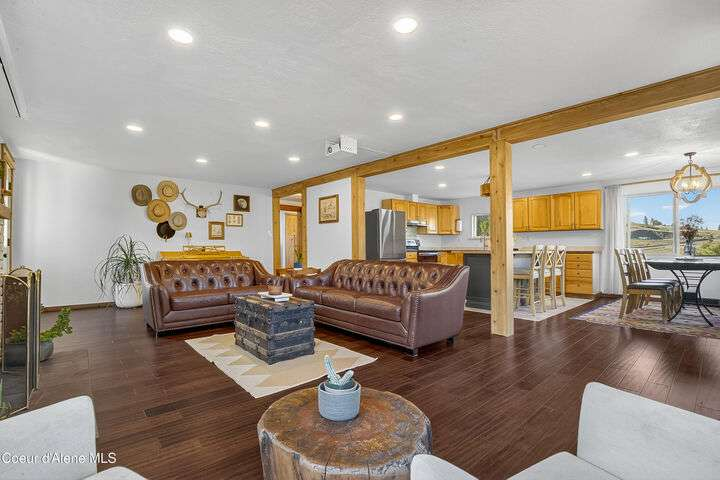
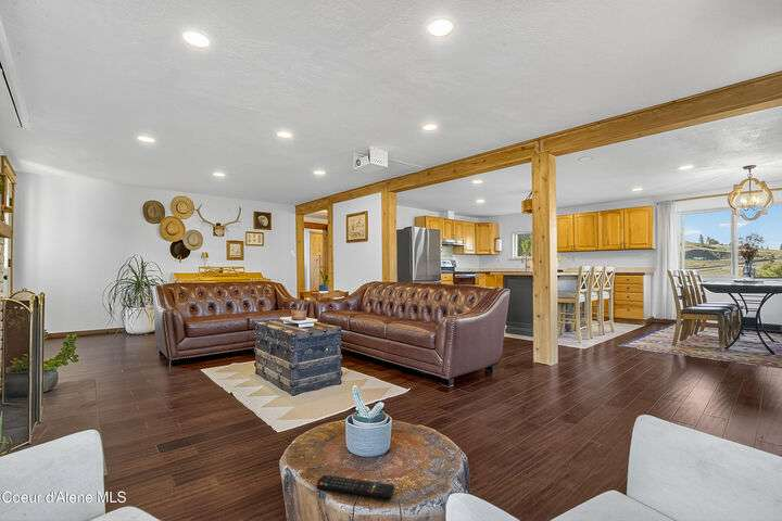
+ remote control [316,474,395,499]
